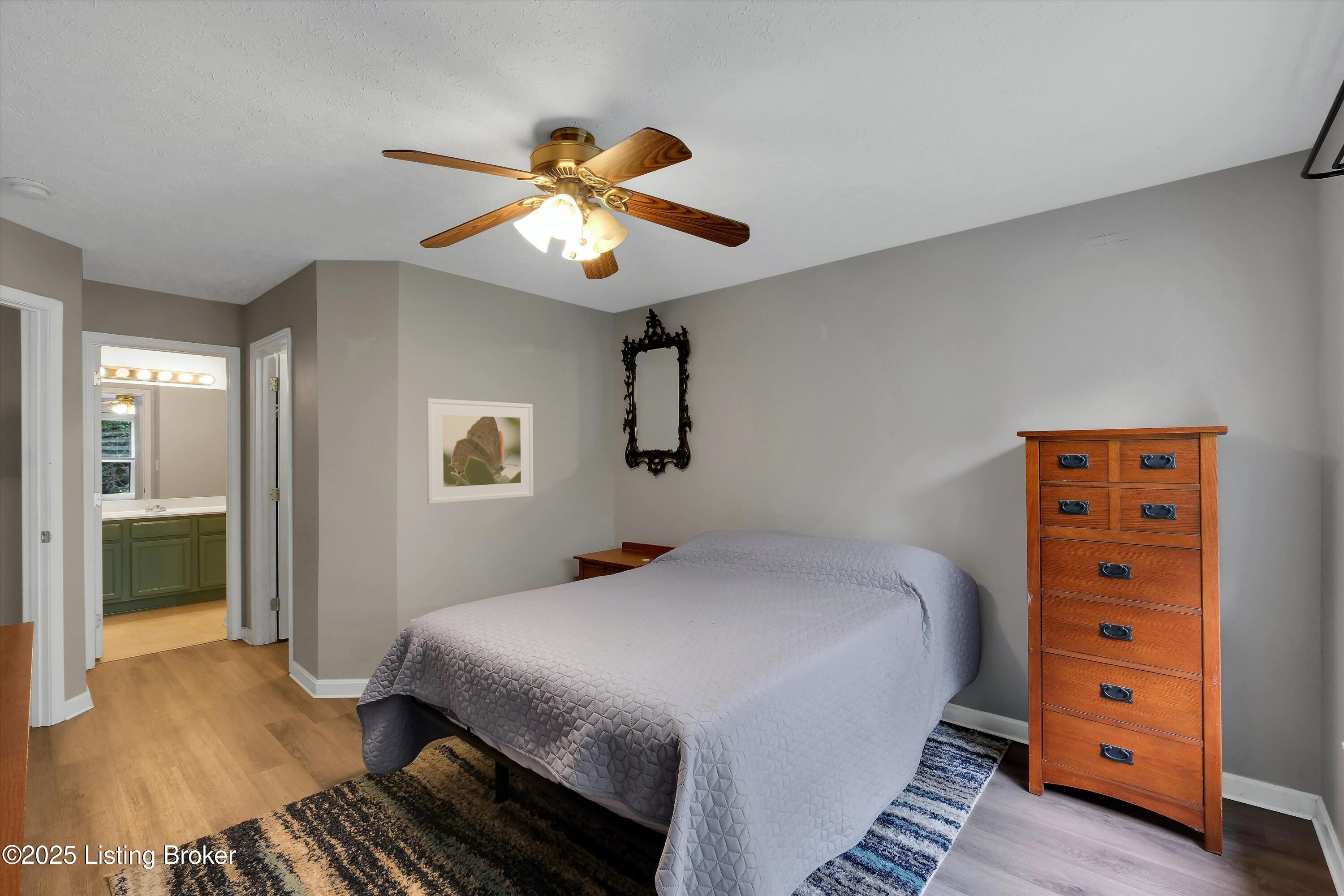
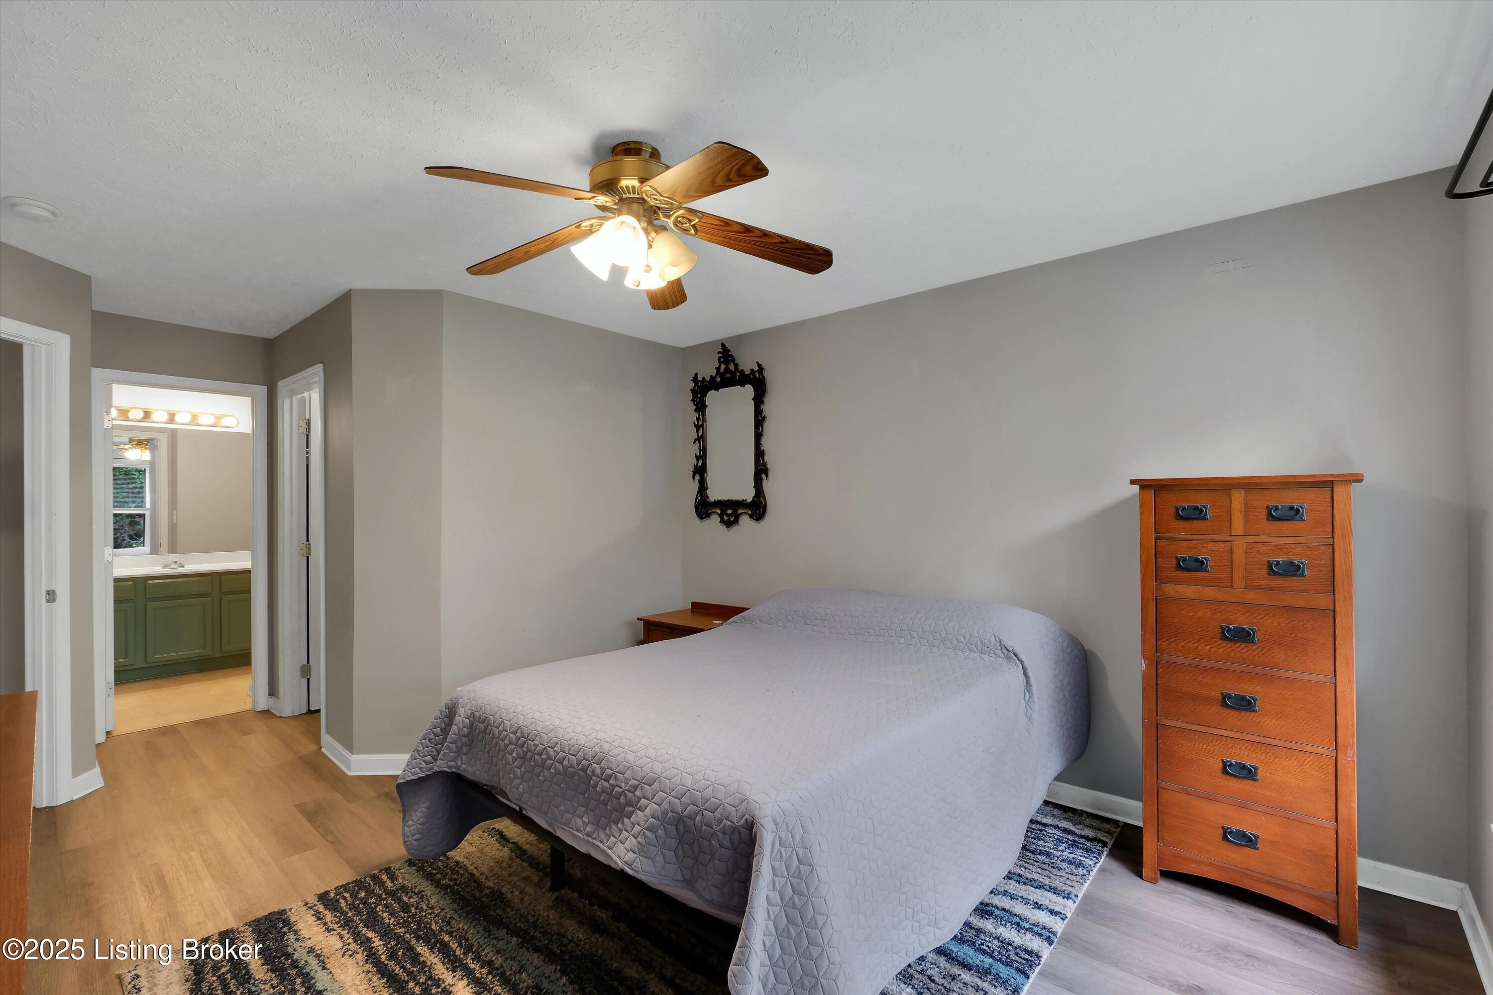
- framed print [426,398,534,504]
